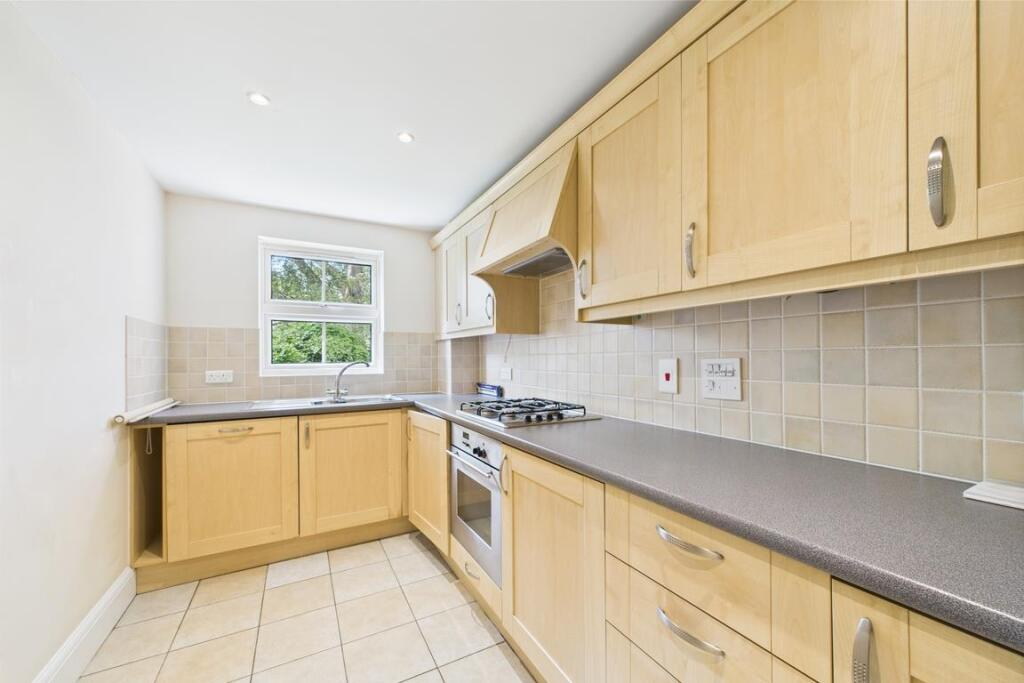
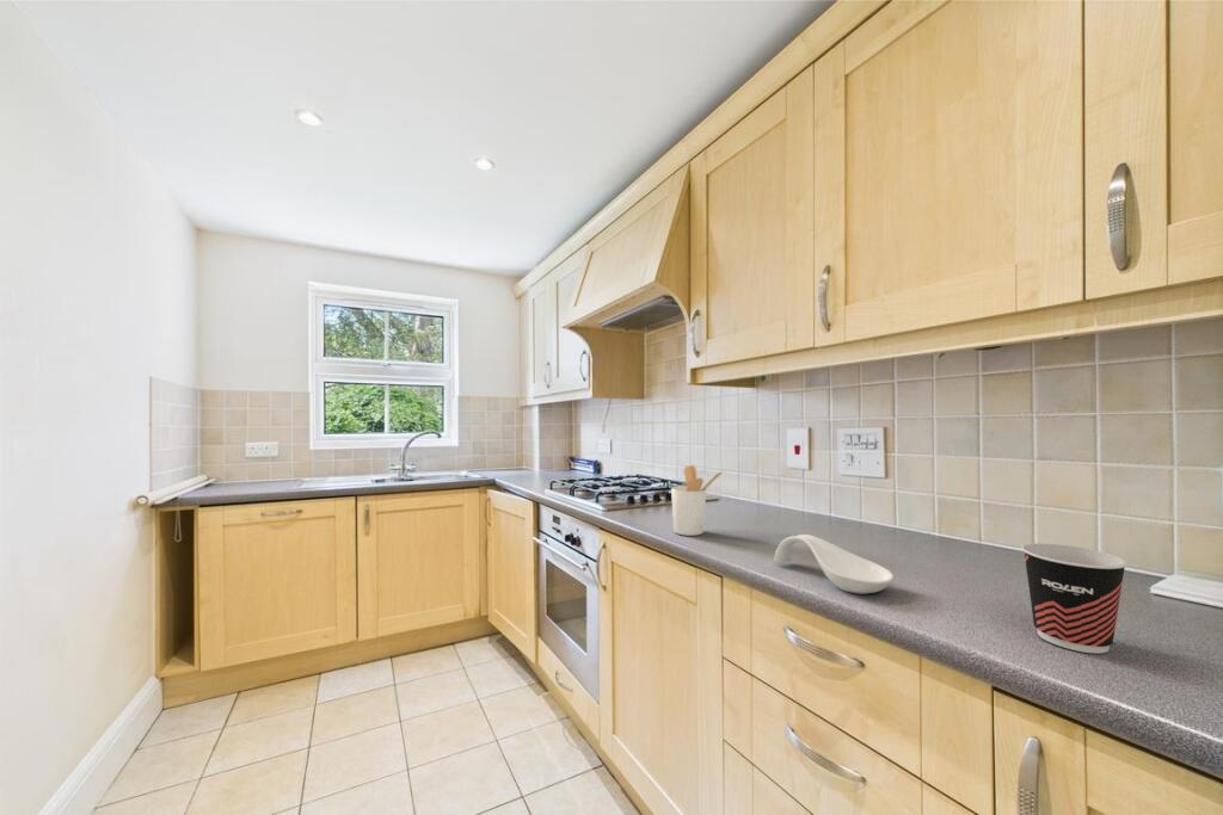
+ spoon rest [773,533,895,595]
+ cup [1020,543,1129,654]
+ utensil holder [670,464,725,537]
